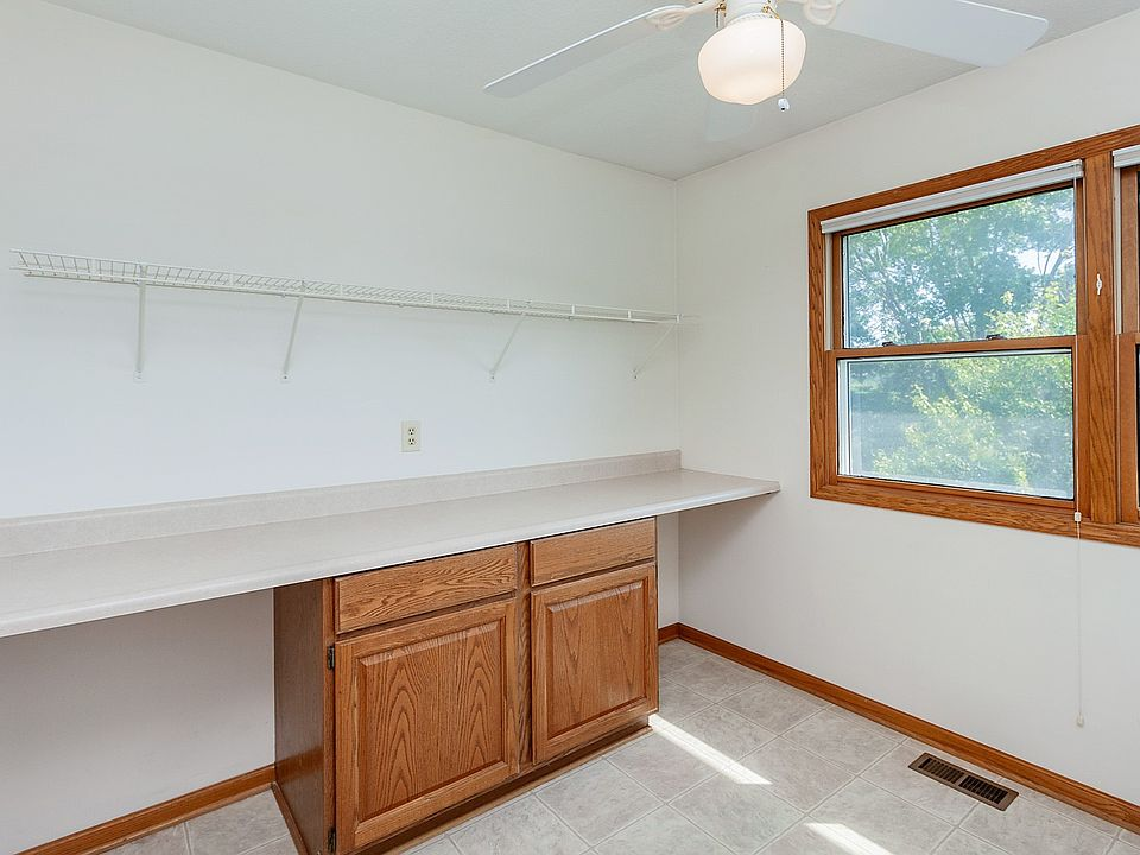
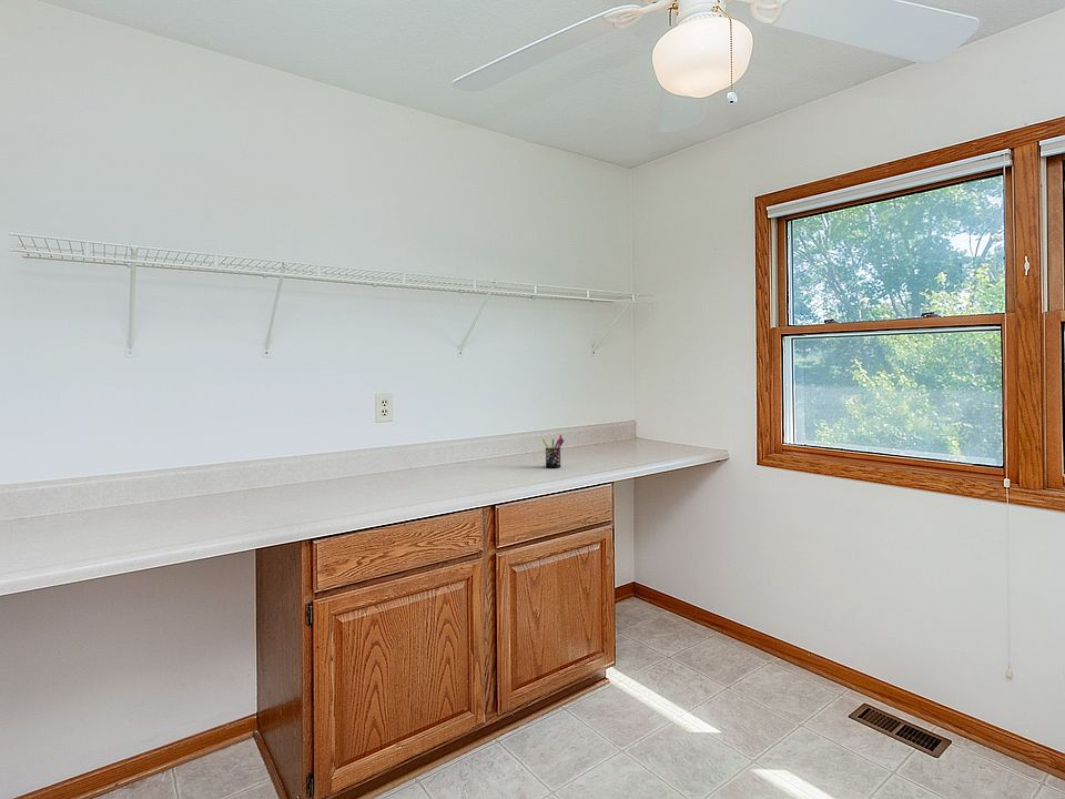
+ pen holder [541,434,565,468]
